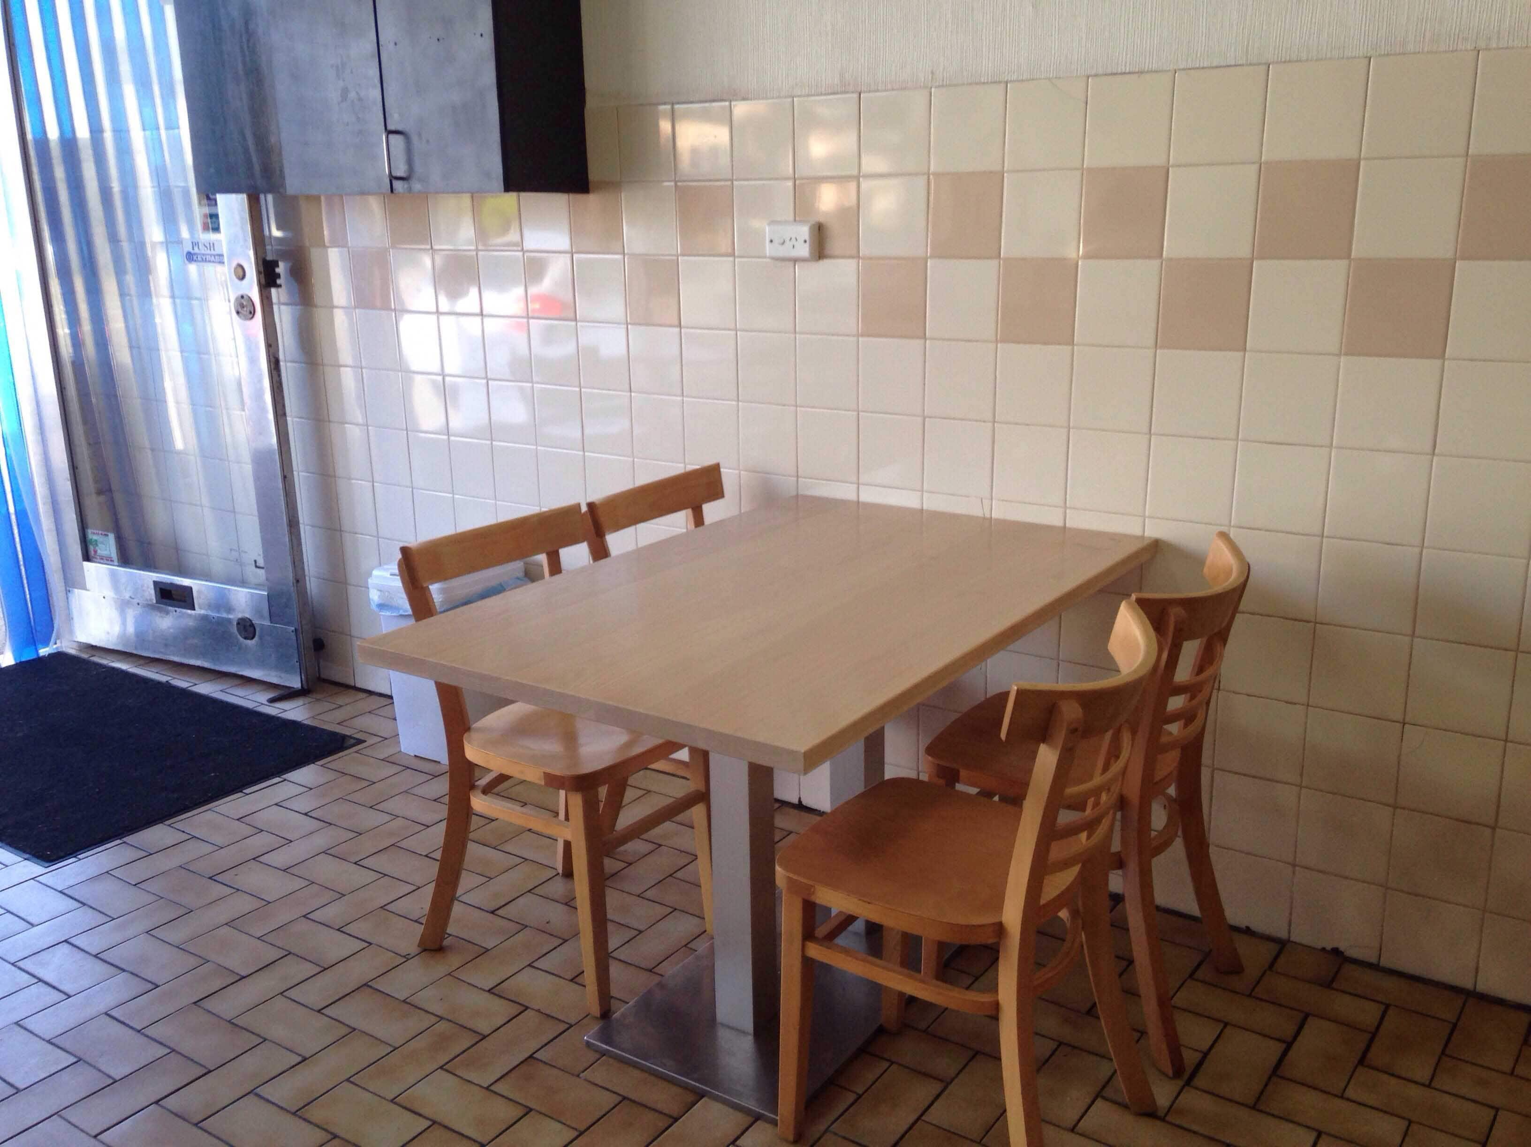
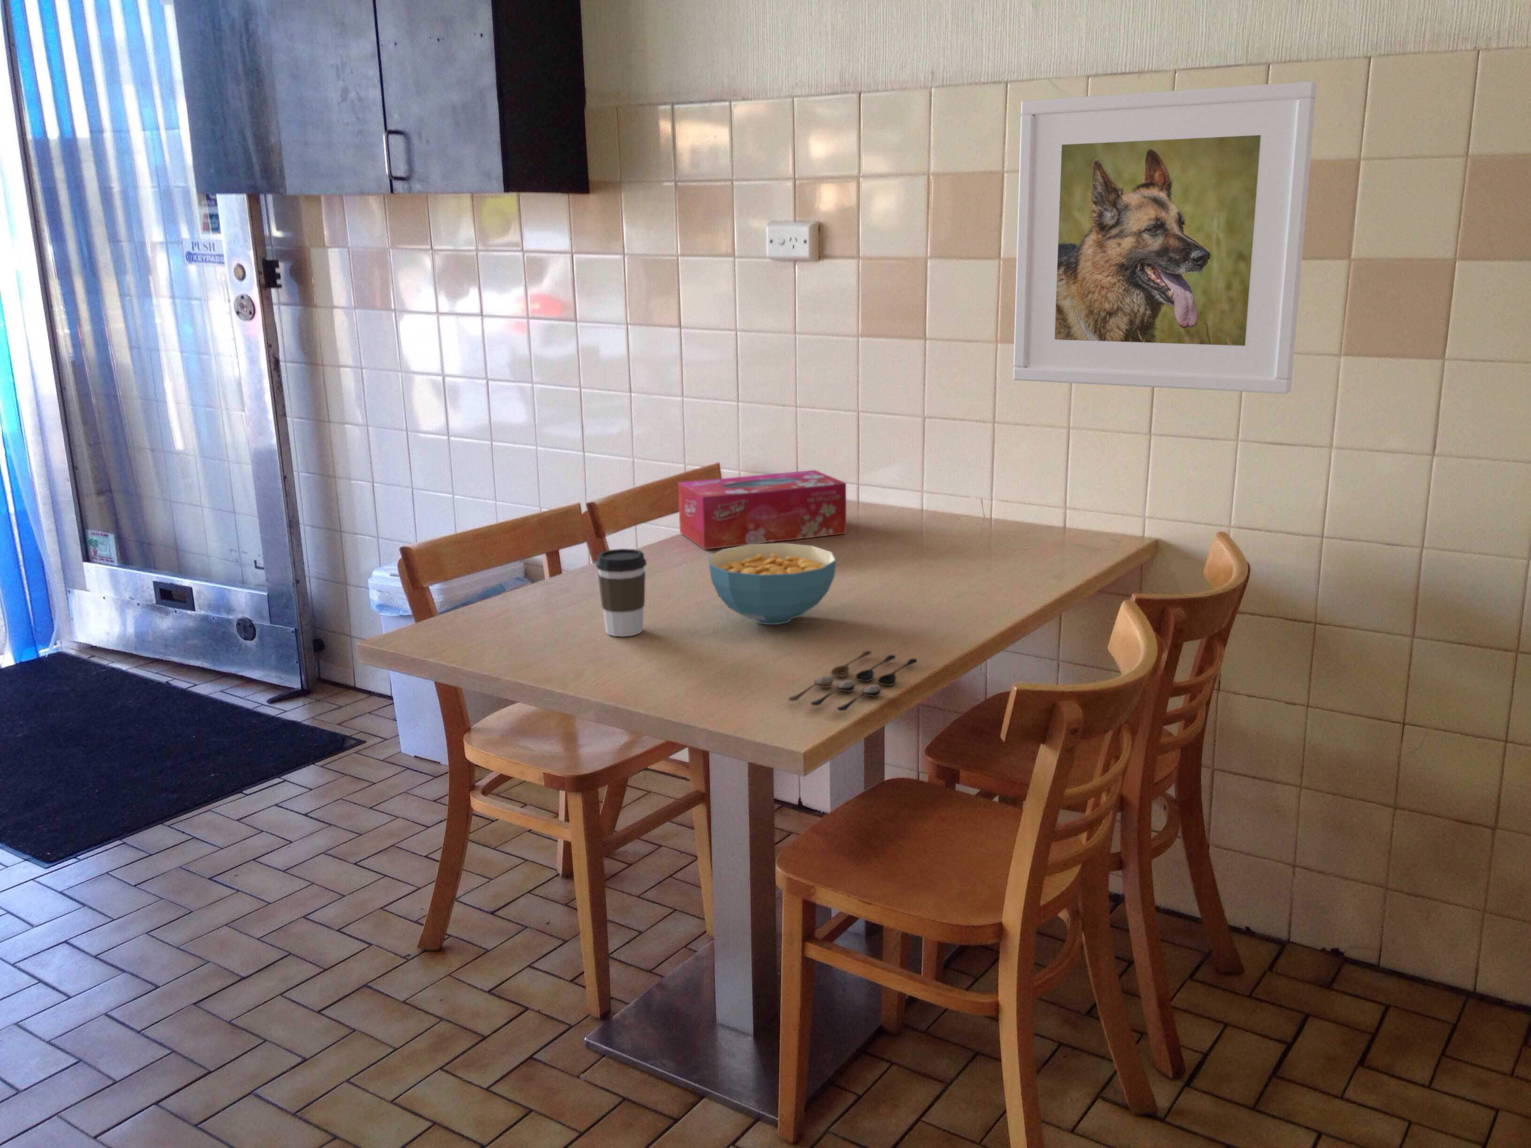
+ spoon [787,650,917,711]
+ cereal bowl [708,543,837,625]
+ tissue box [677,469,846,550]
+ coffee cup [596,549,647,637]
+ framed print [1013,81,1318,394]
